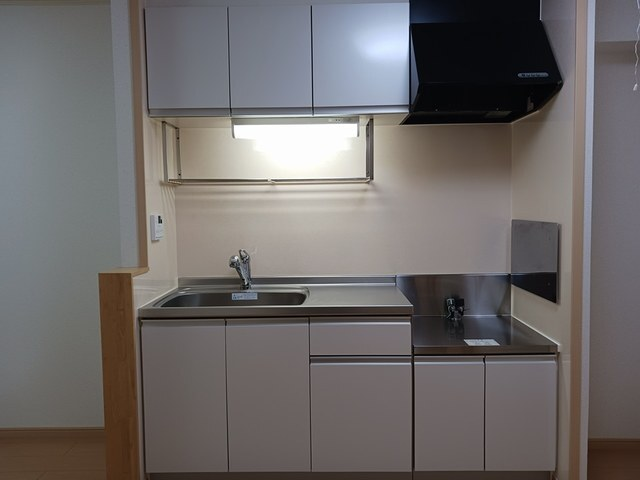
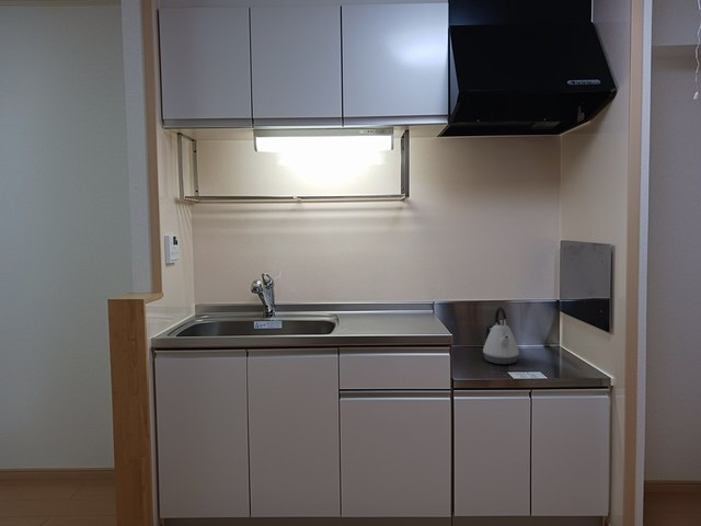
+ kettle [482,306,520,365]
